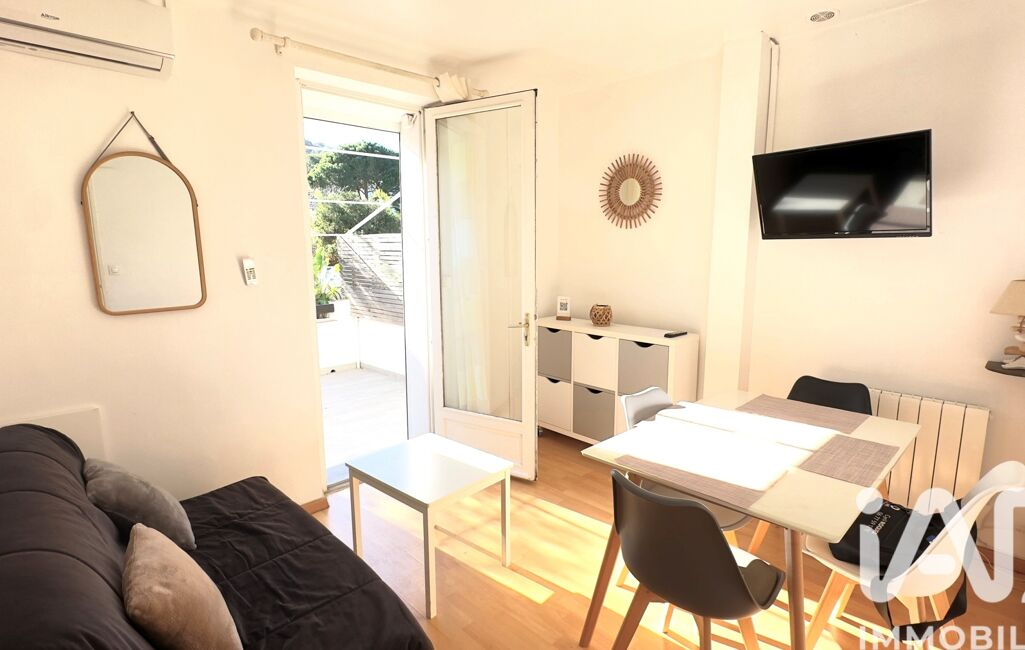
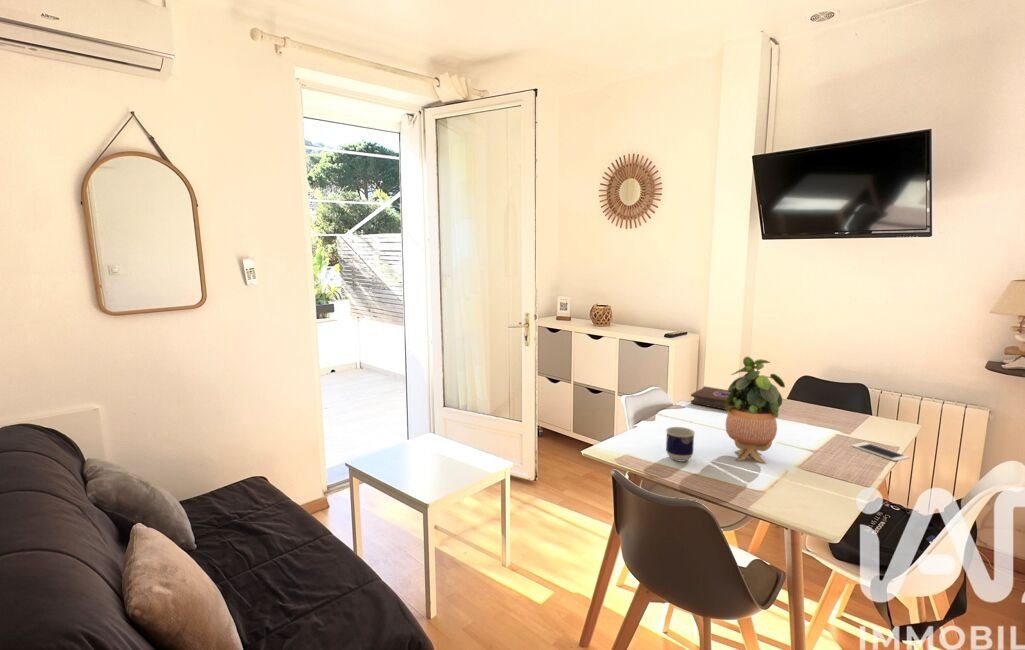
+ book [690,385,730,411]
+ potted plant [725,356,786,465]
+ cup [665,426,696,463]
+ cell phone [850,441,911,462]
